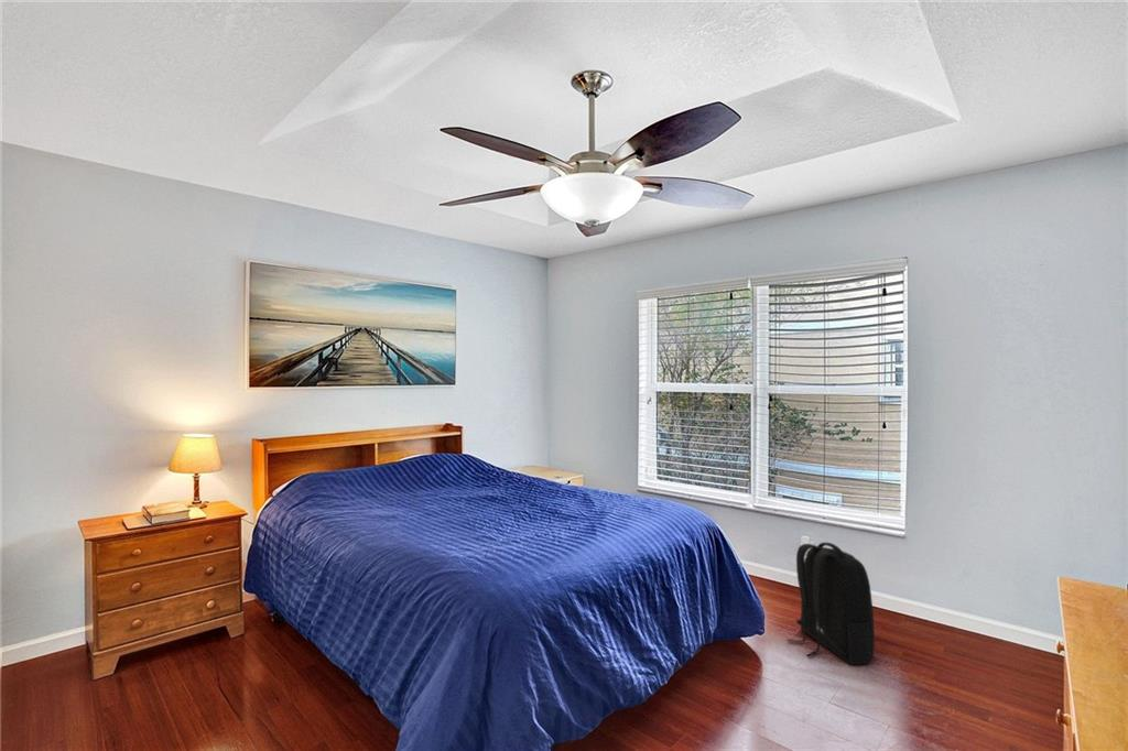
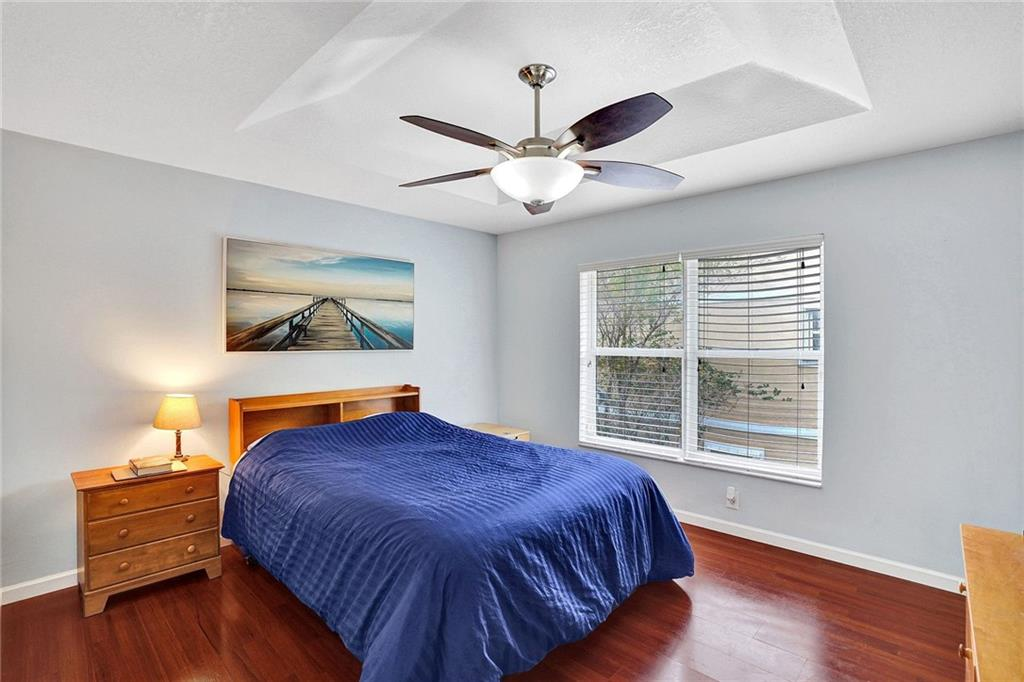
- backpack [787,542,876,666]
